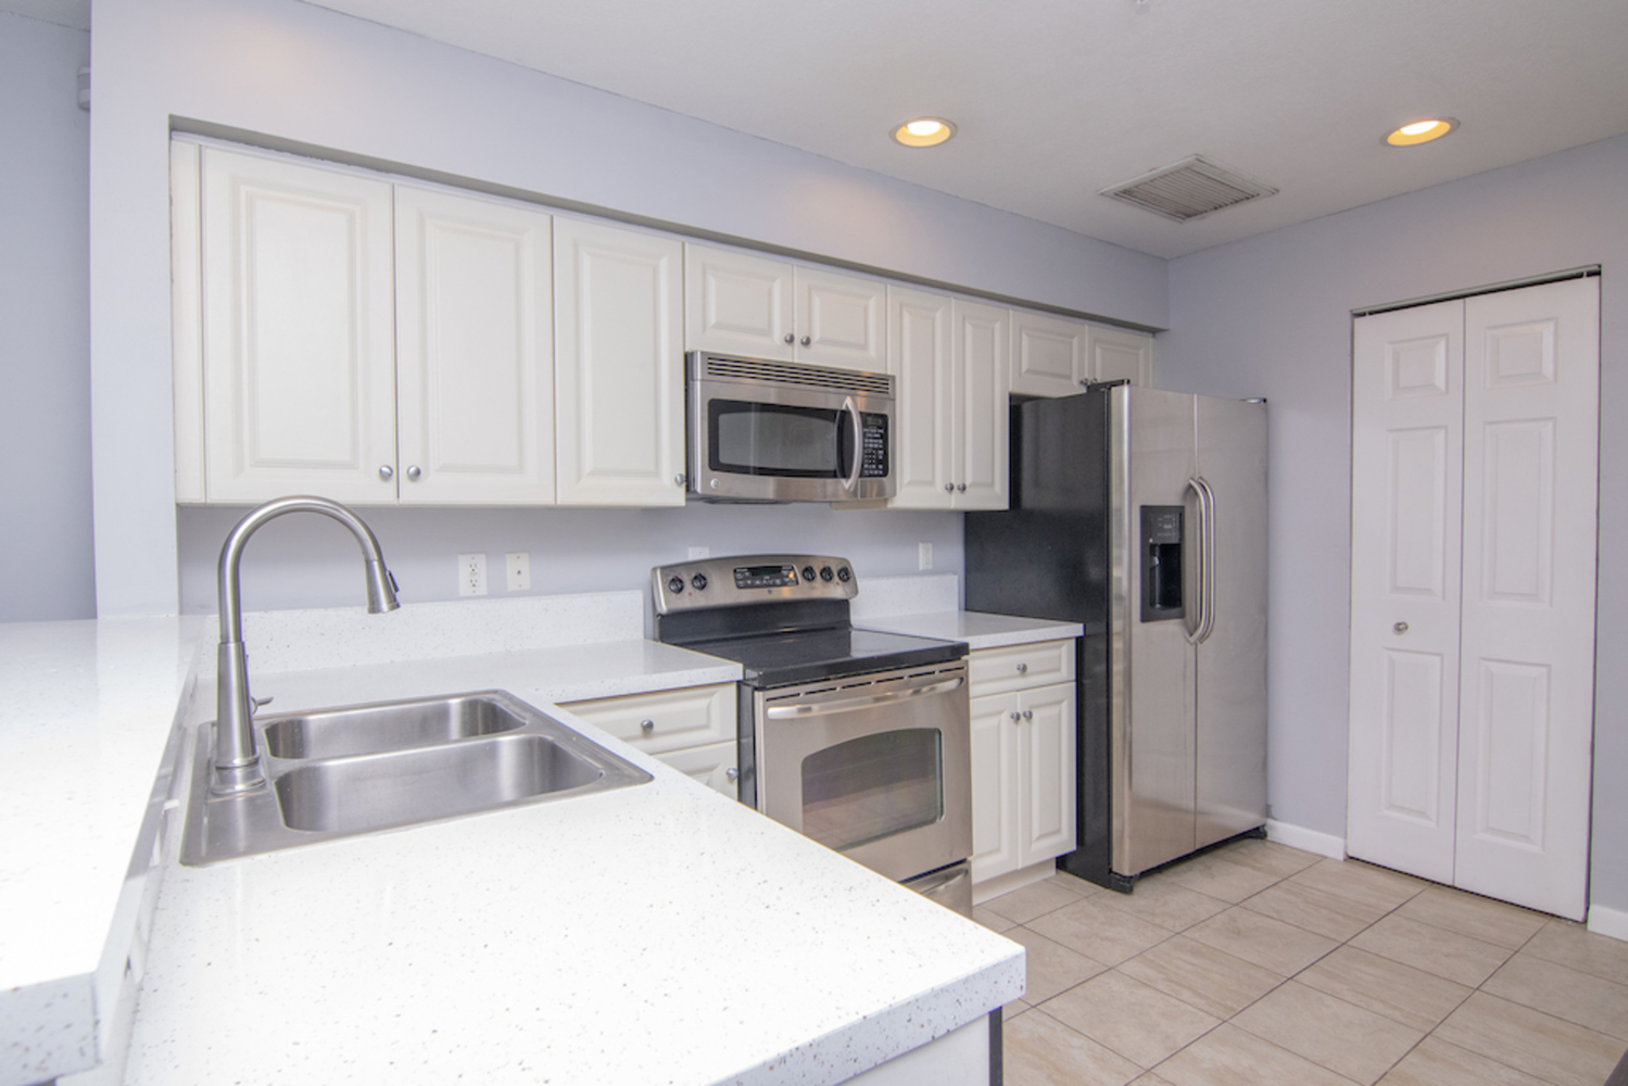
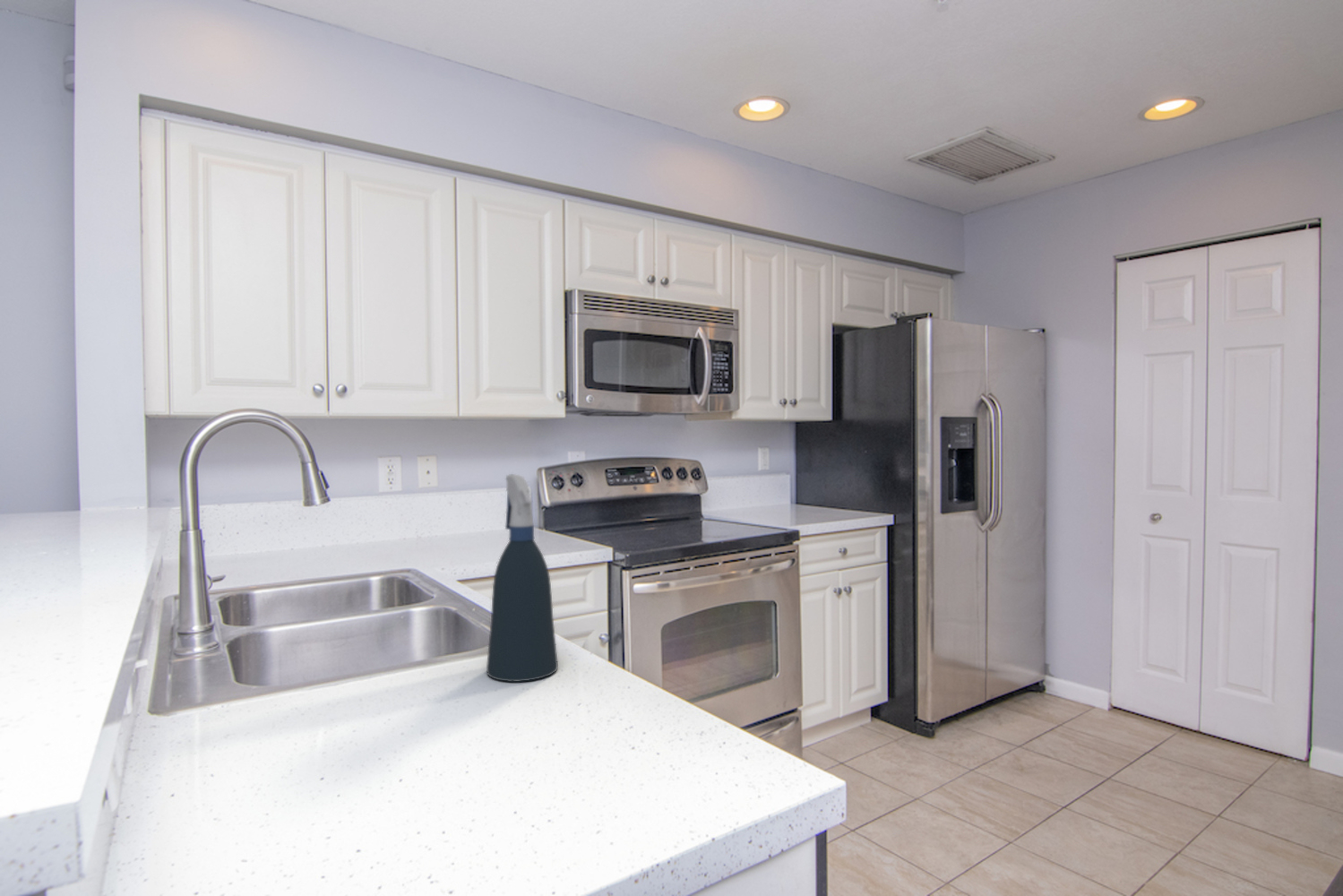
+ spray bottle [486,473,559,683]
